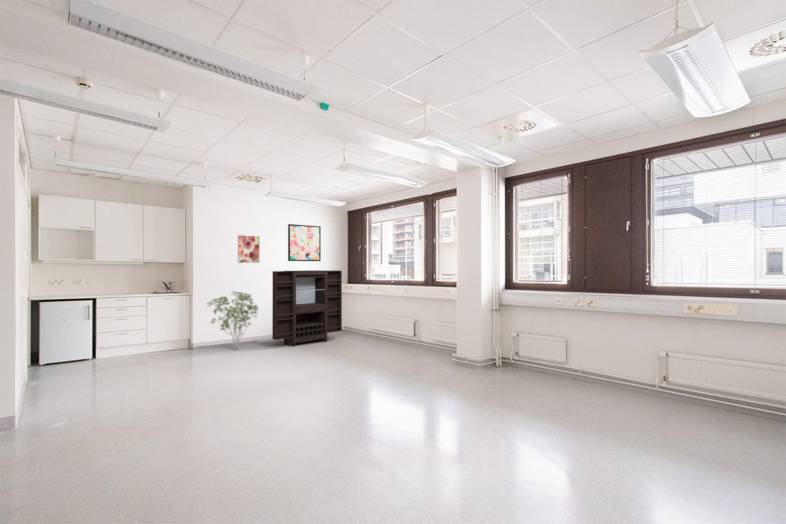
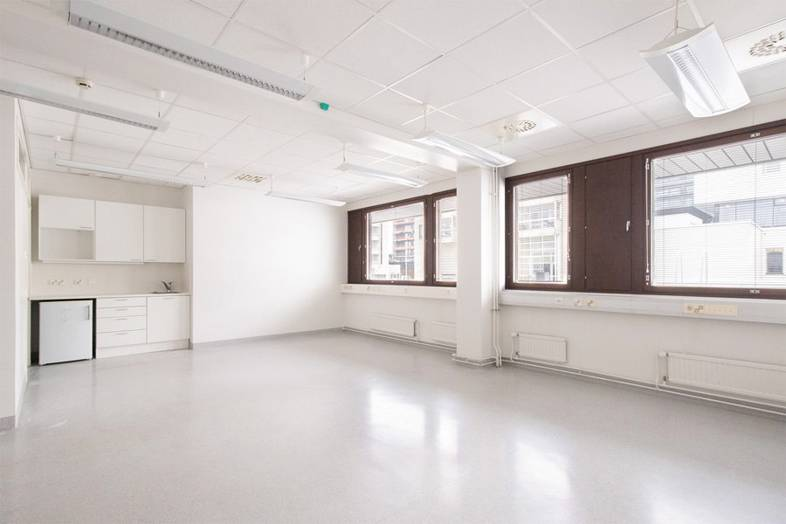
- shrub [206,290,260,351]
- wall art [237,234,260,264]
- wall art [287,223,322,262]
- bookshelf [271,269,343,348]
